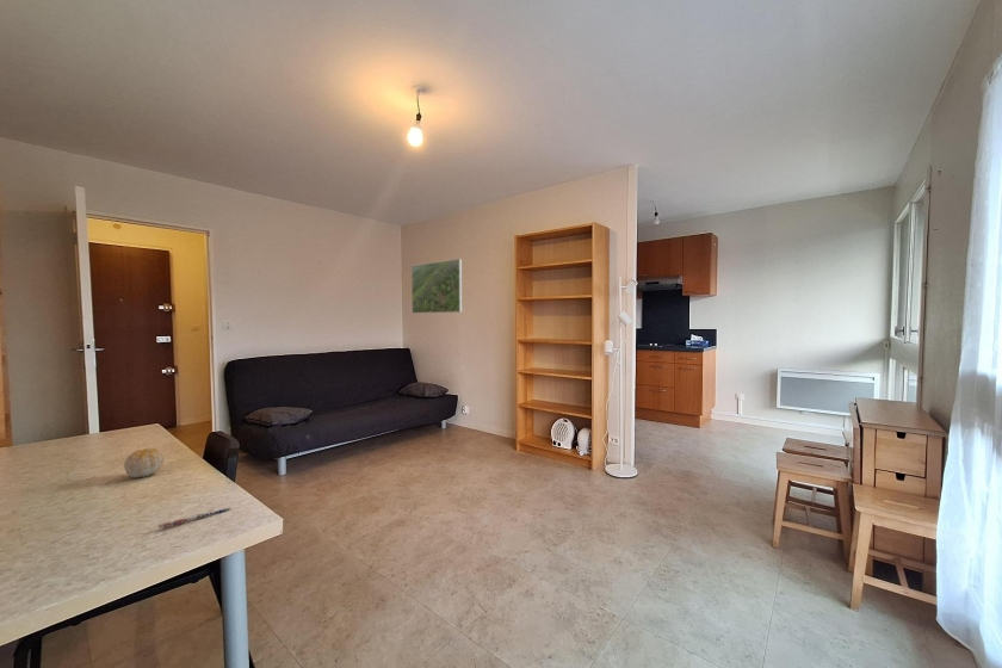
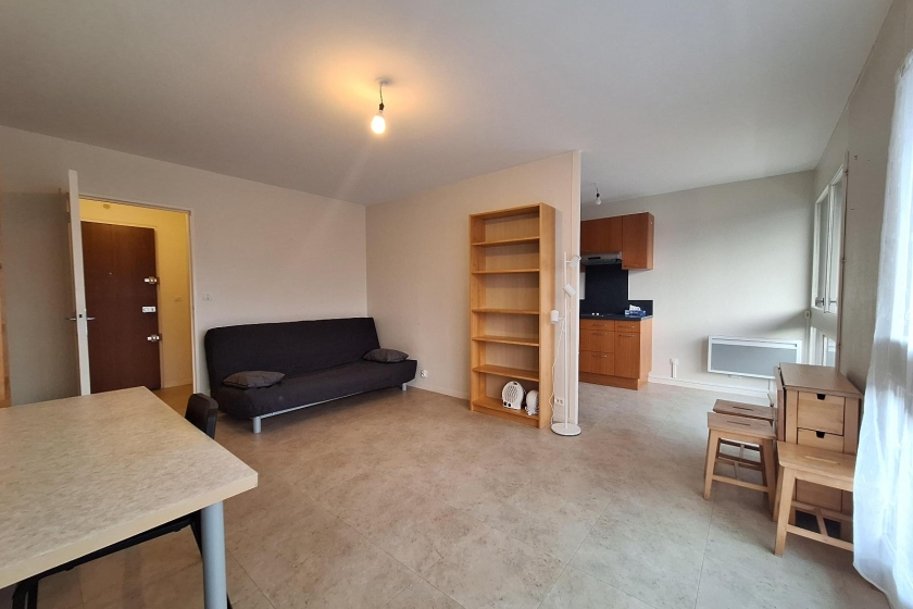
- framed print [410,258,463,315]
- fruit [123,447,165,478]
- pen [157,507,231,530]
